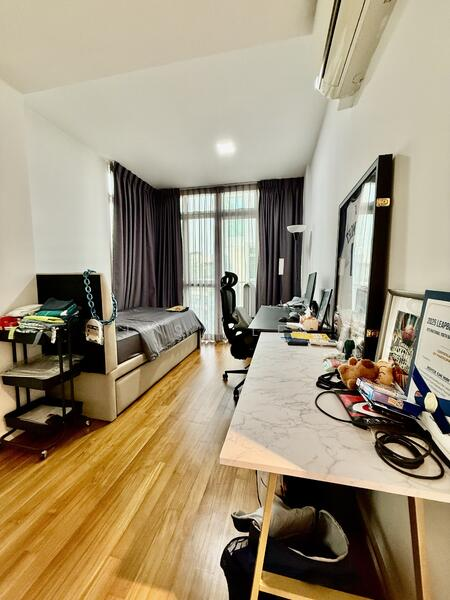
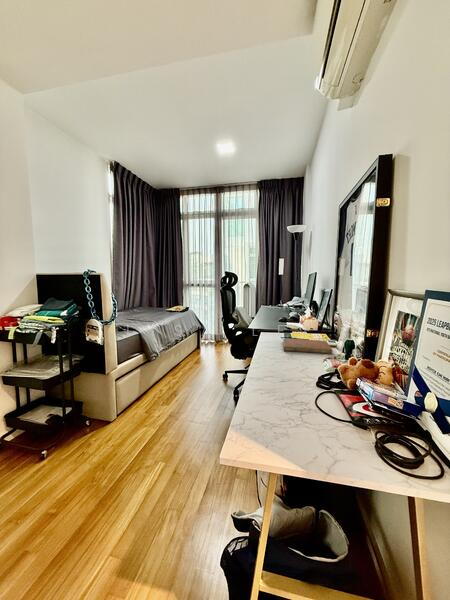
+ notebook [282,337,333,355]
